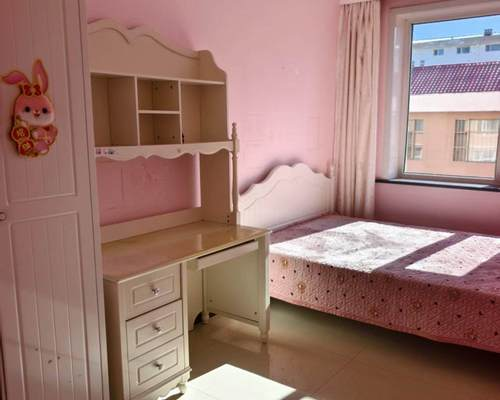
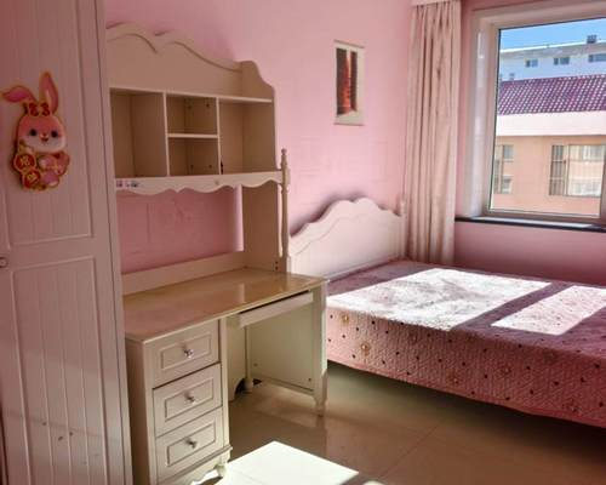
+ wall art [333,39,366,127]
